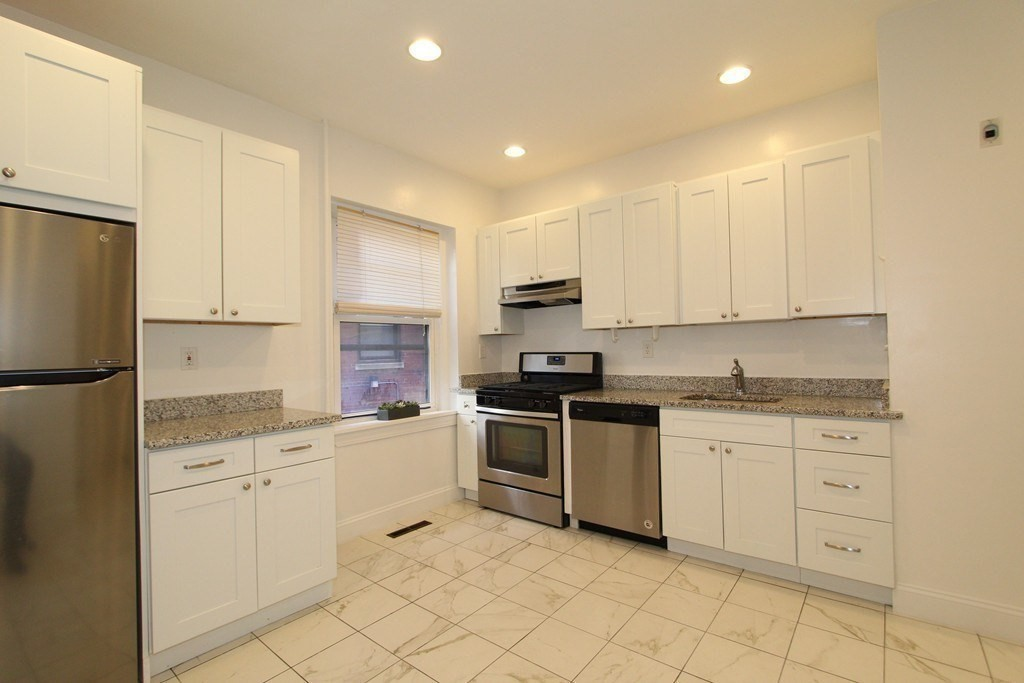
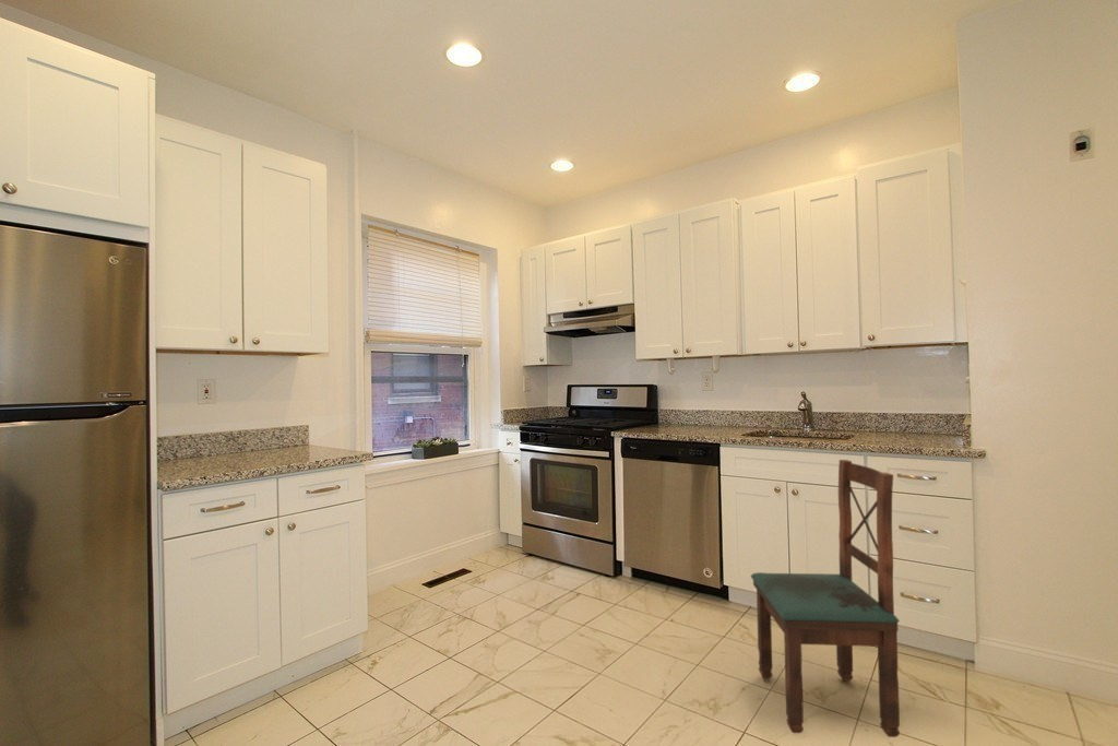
+ dining chair [750,459,901,738]
